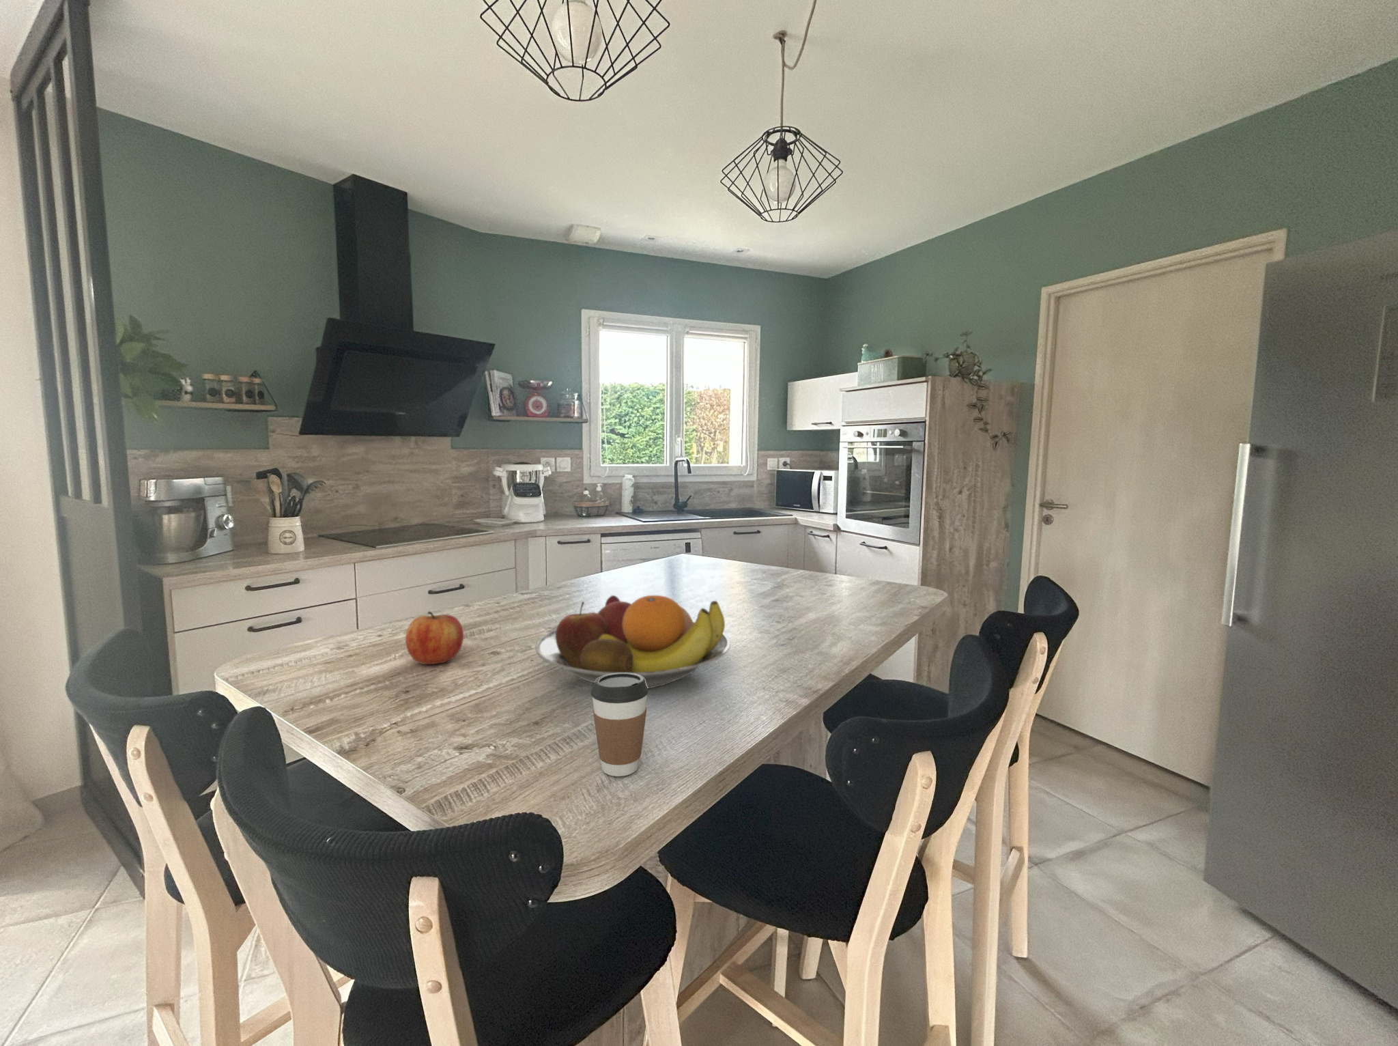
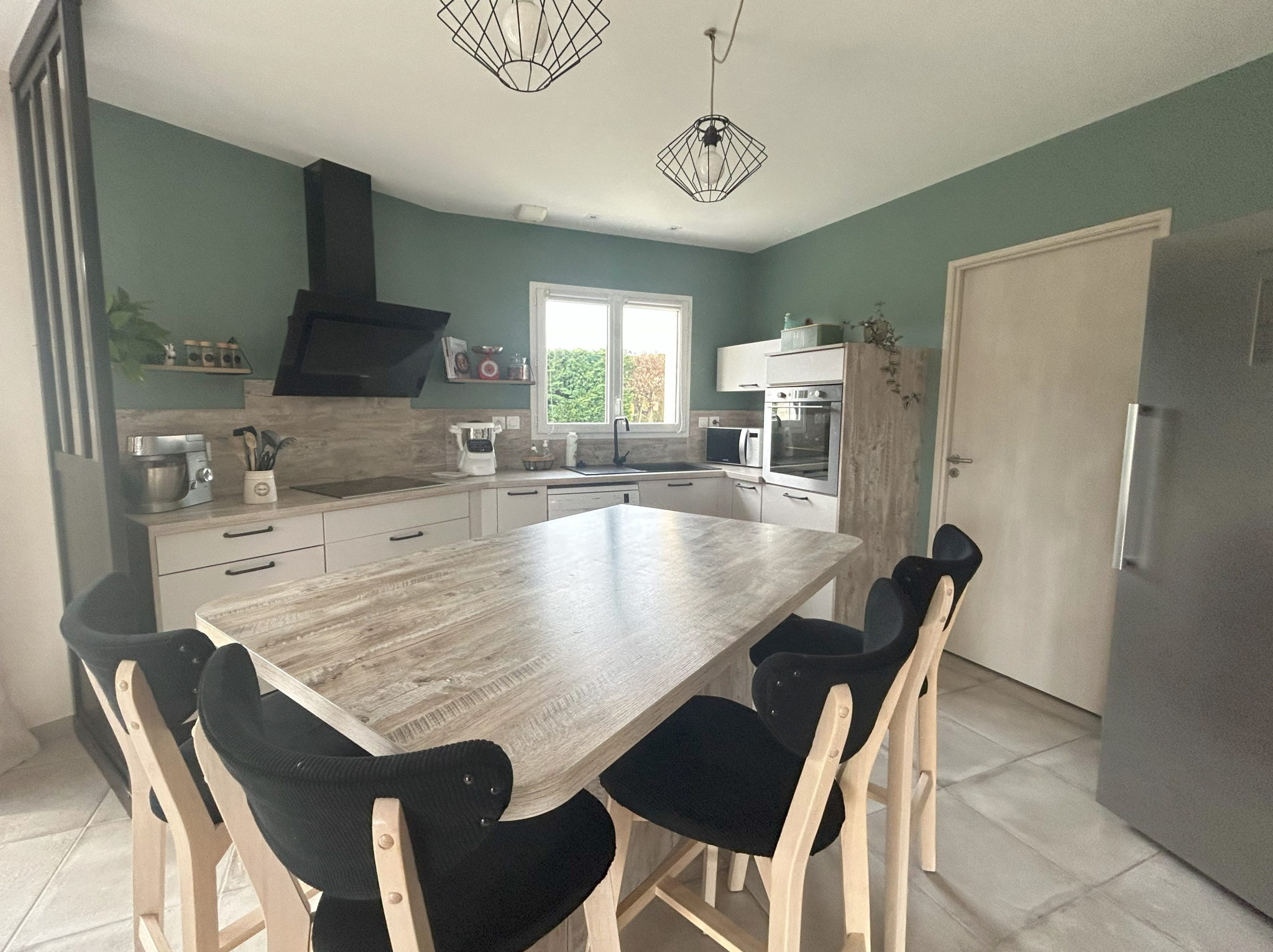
- fruit bowl [535,594,731,689]
- coffee cup [590,674,649,777]
- apple [405,611,465,665]
